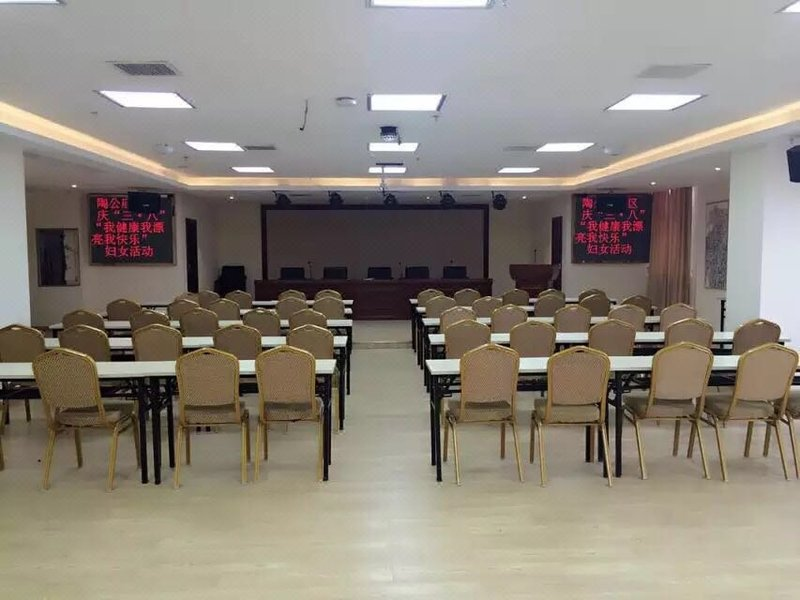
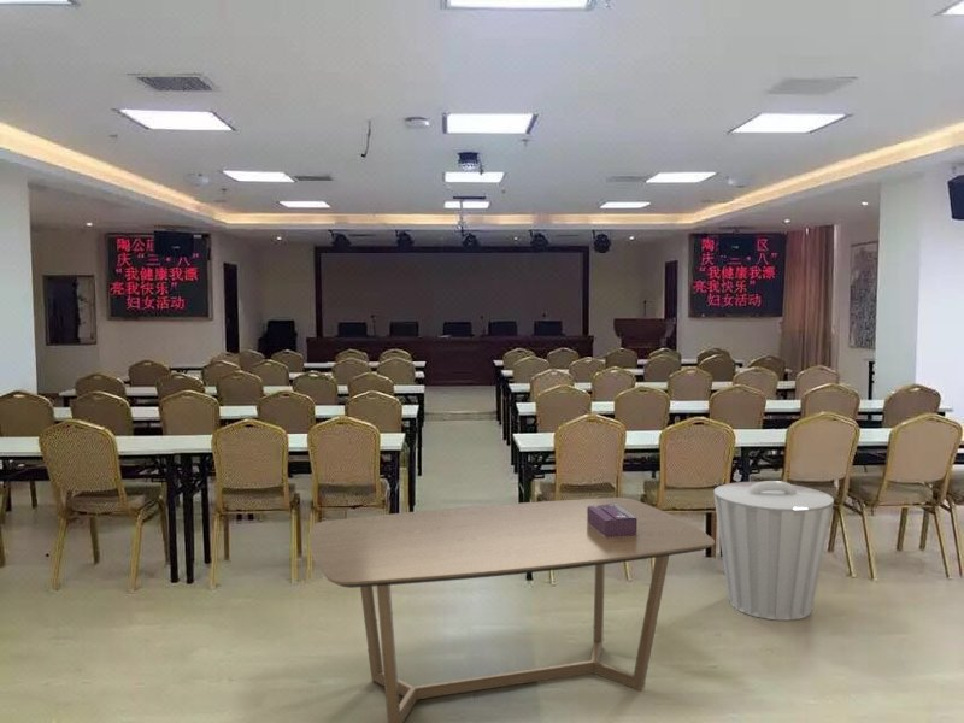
+ dining table [308,496,716,723]
+ trash can [713,480,835,622]
+ tissue box [587,504,637,537]
